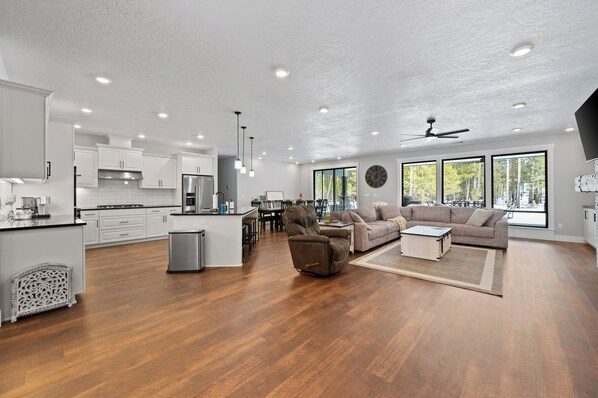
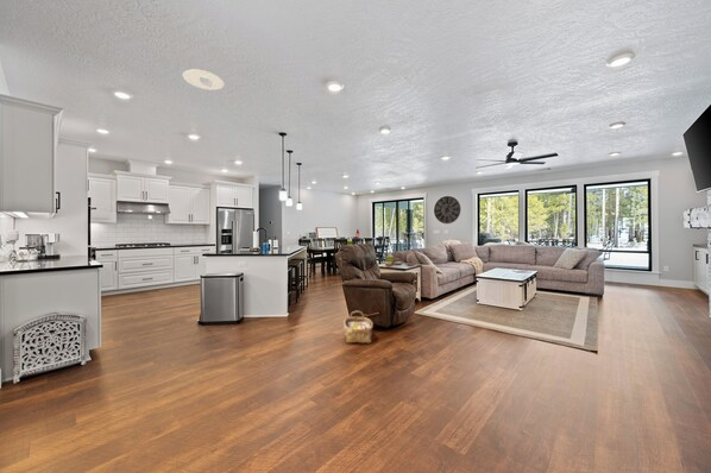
+ recessed light [182,69,225,92]
+ woven basket [342,310,375,343]
